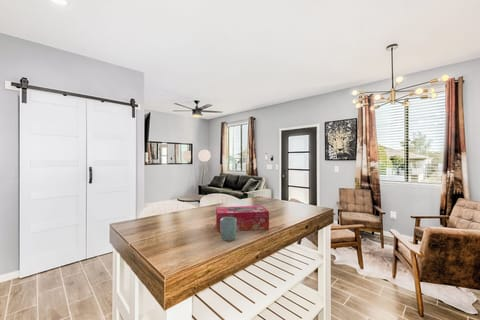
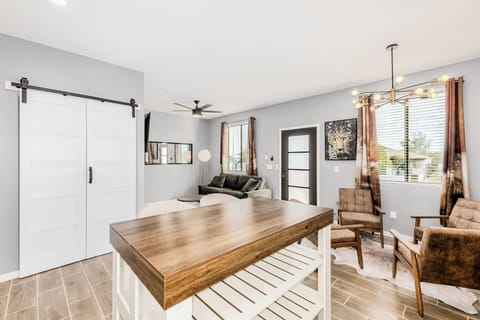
- cup [220,217,237,242]
- tissue box [215,205,270,233]
